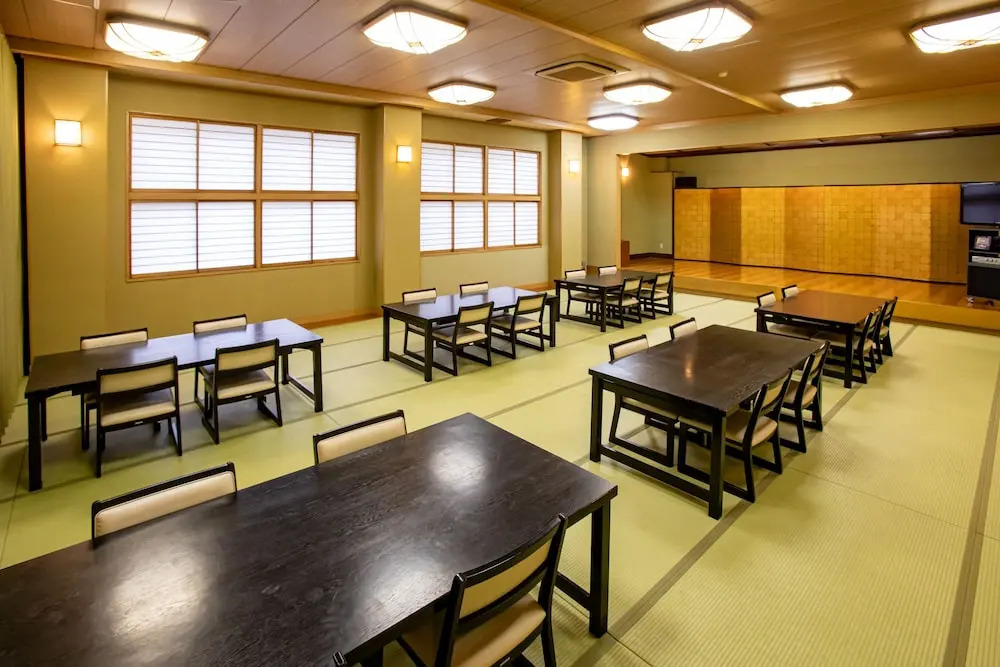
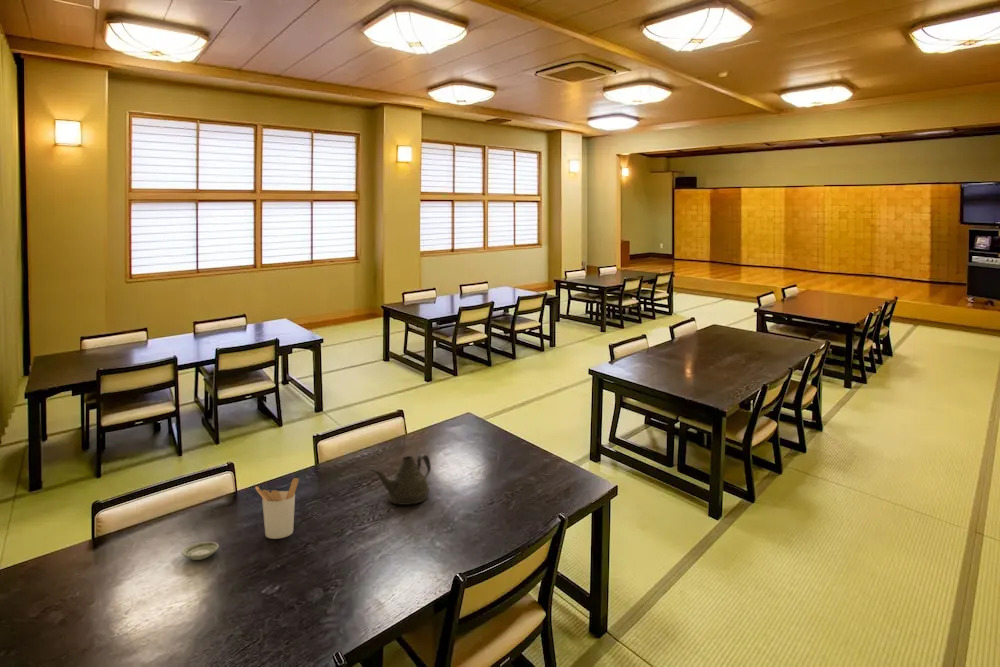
+ utensil holder [254,477,300,540]
+ saucer [180,541,220,561]
+ teapot [368,453,432,506]
